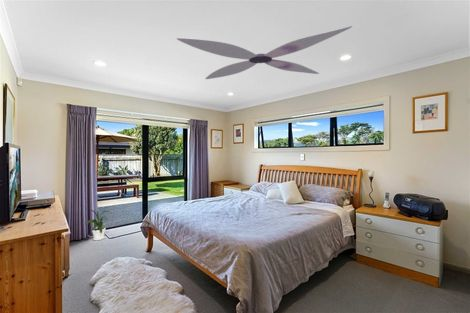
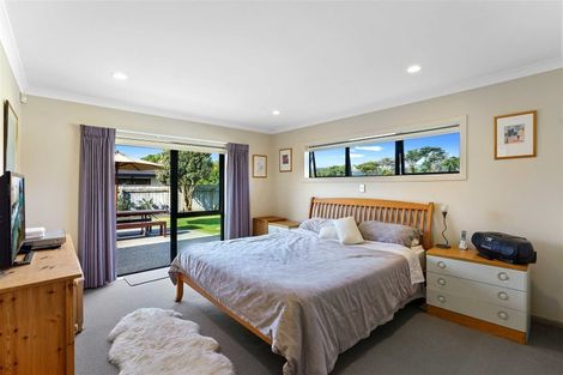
- house plant [86,209,111,241]
- ceiling fan [176,25,353,80]
